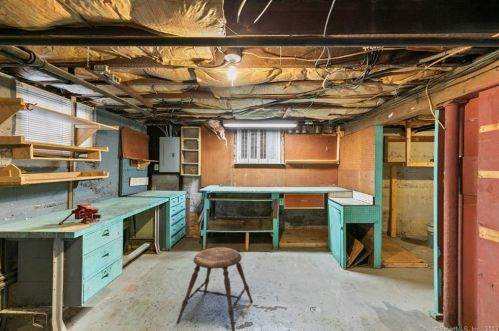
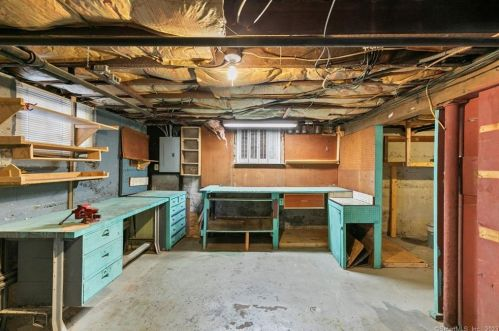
- stool [176,246,254,331]
